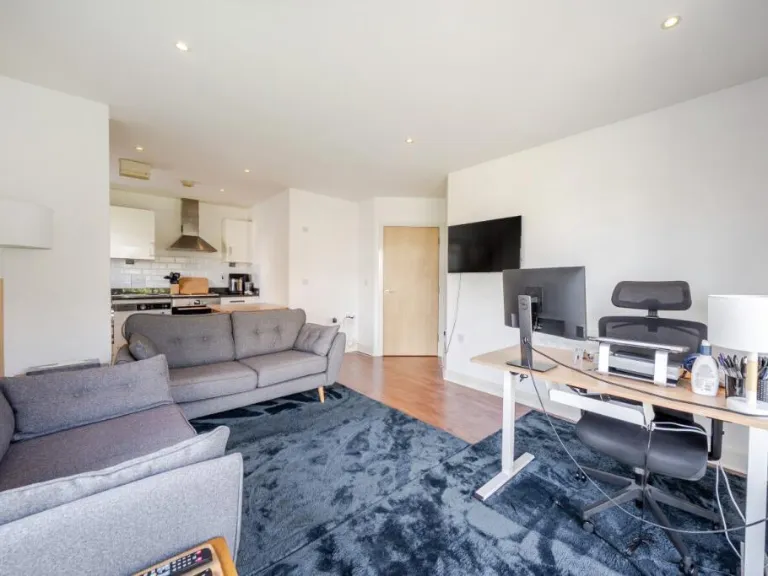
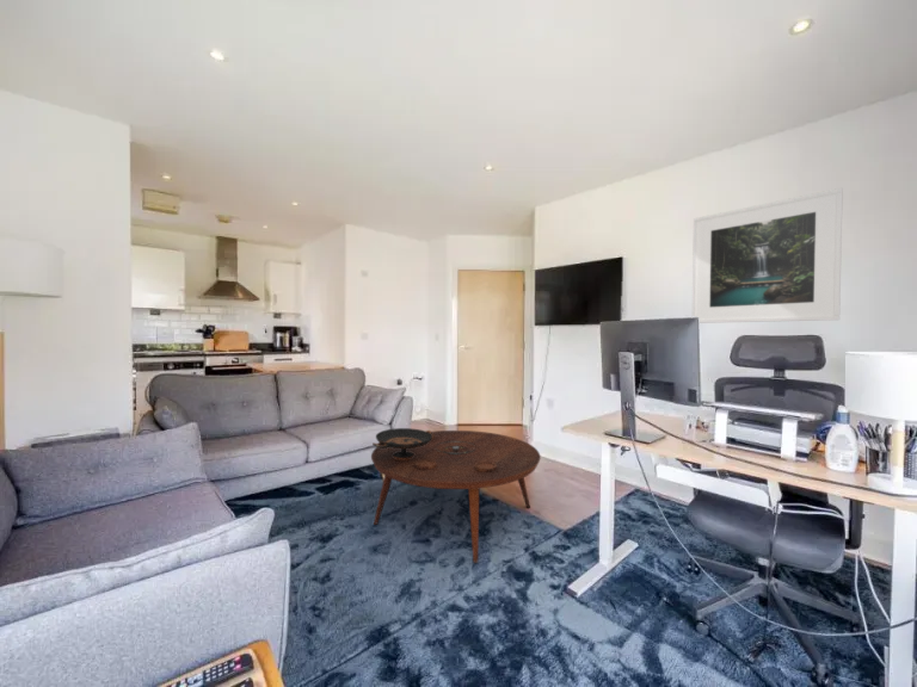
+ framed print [691,187,844,324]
+ coffee table [370,429,542,564]
+ decorative bowl [371,427,433,459]
